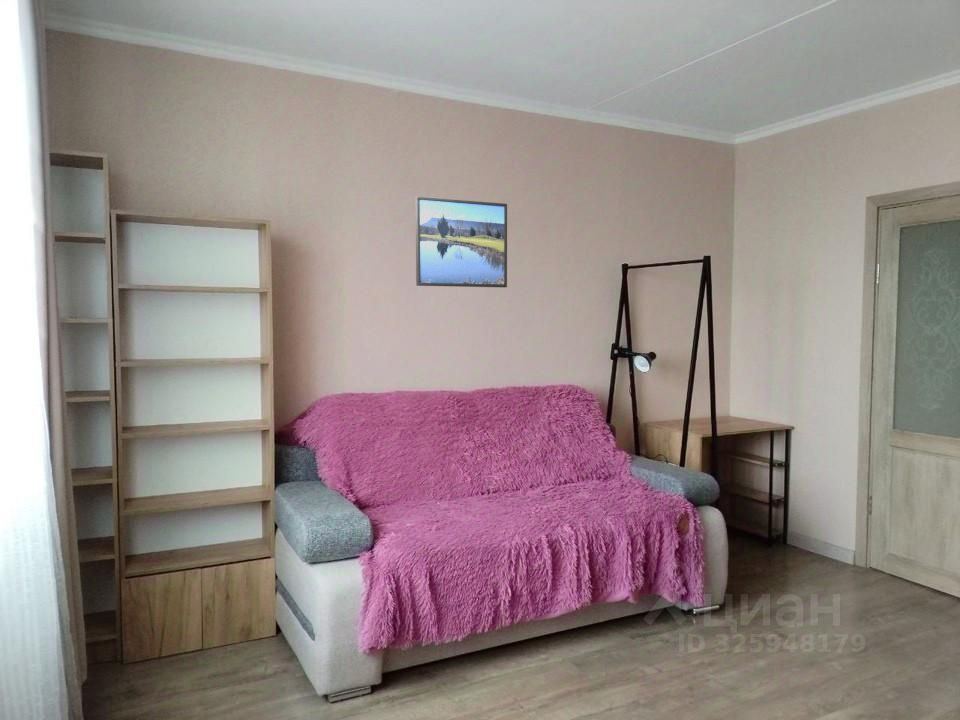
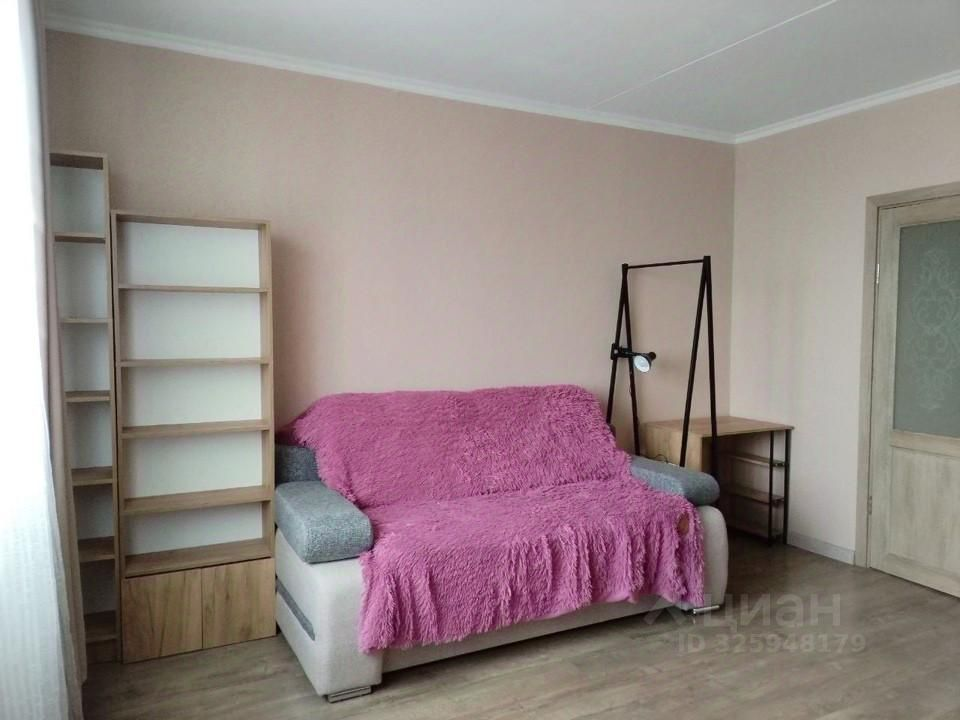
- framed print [415,195,508,288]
